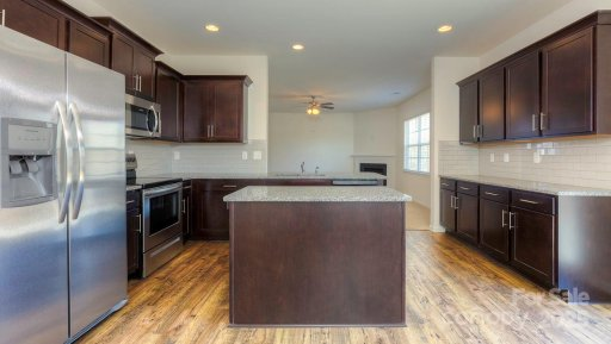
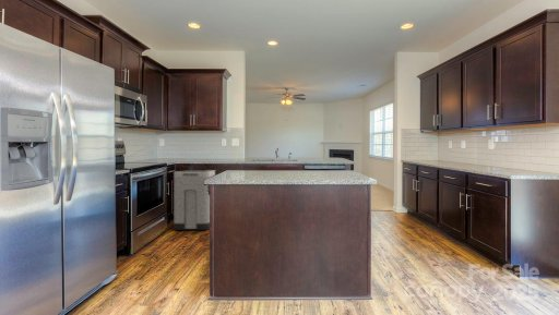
+ trash can [173,169,216,231]
